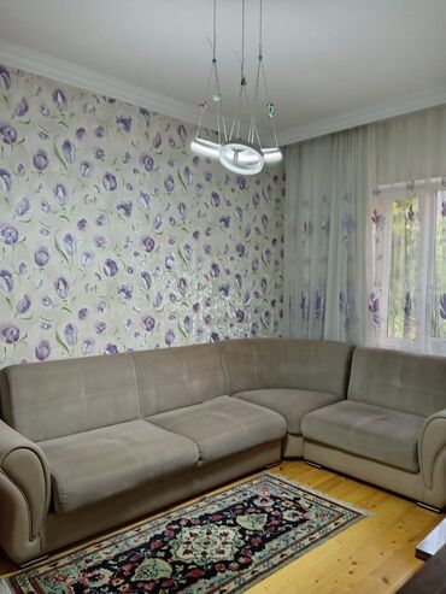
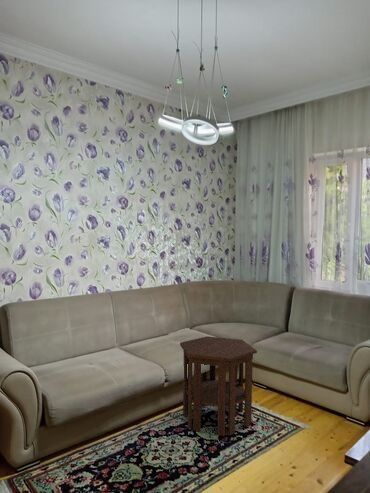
+ side table [179,335,258,437]
